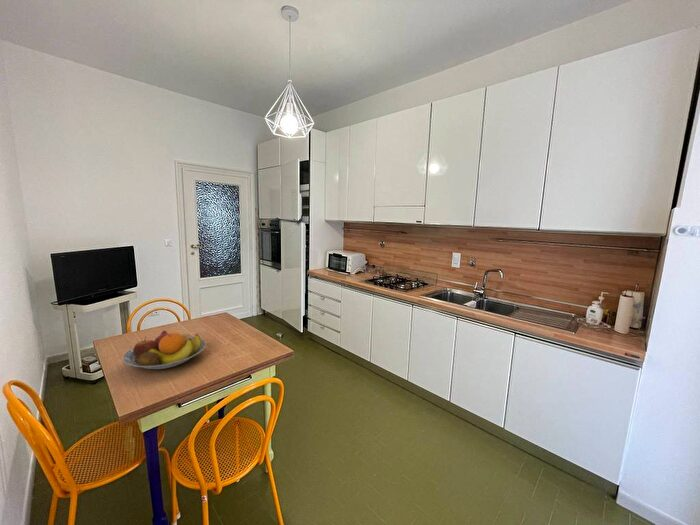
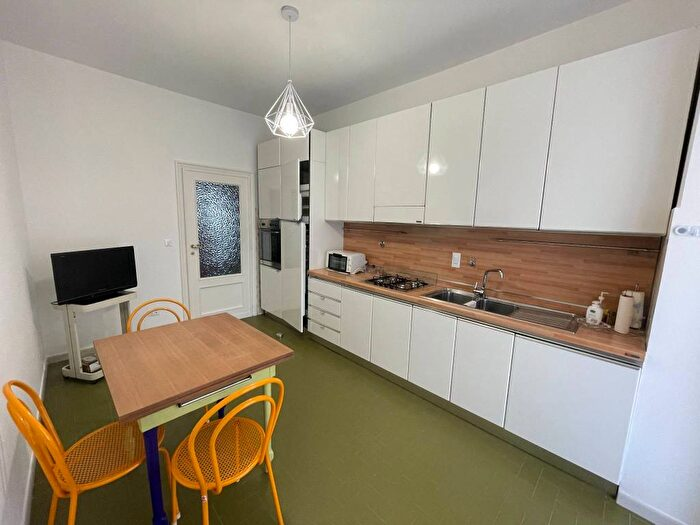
- fruit bowl [122,330,207,370]
